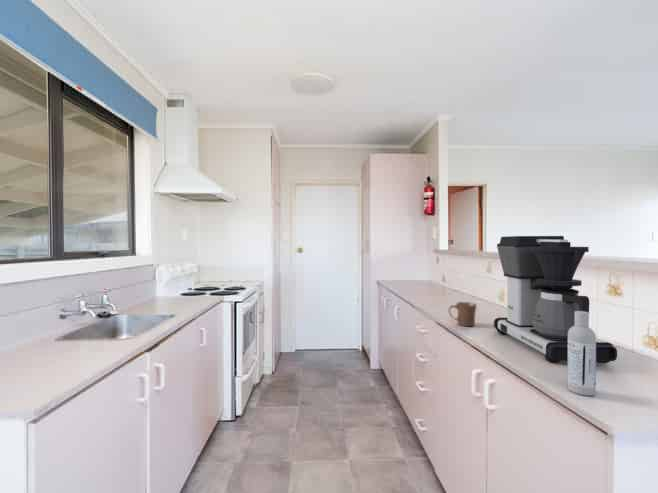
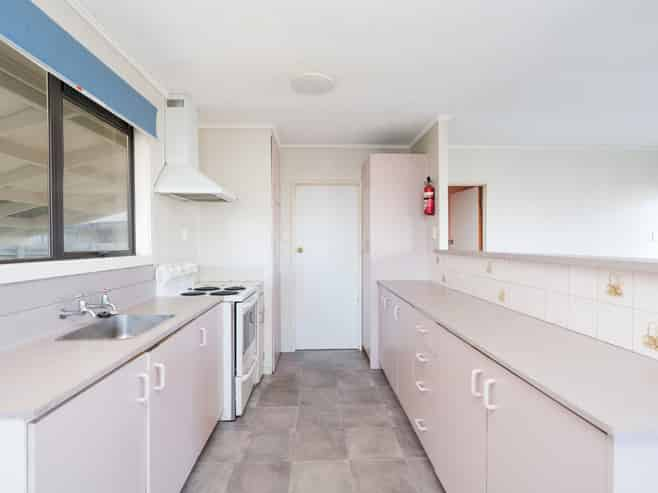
- coffee maker [493,235,618,364]
- mug [447,301,478,327]
- bottle [567,311,597,397]
